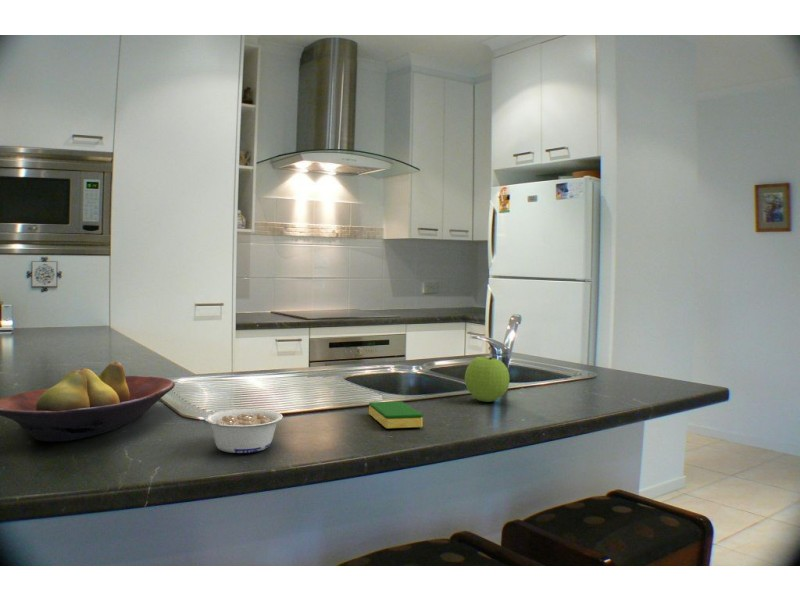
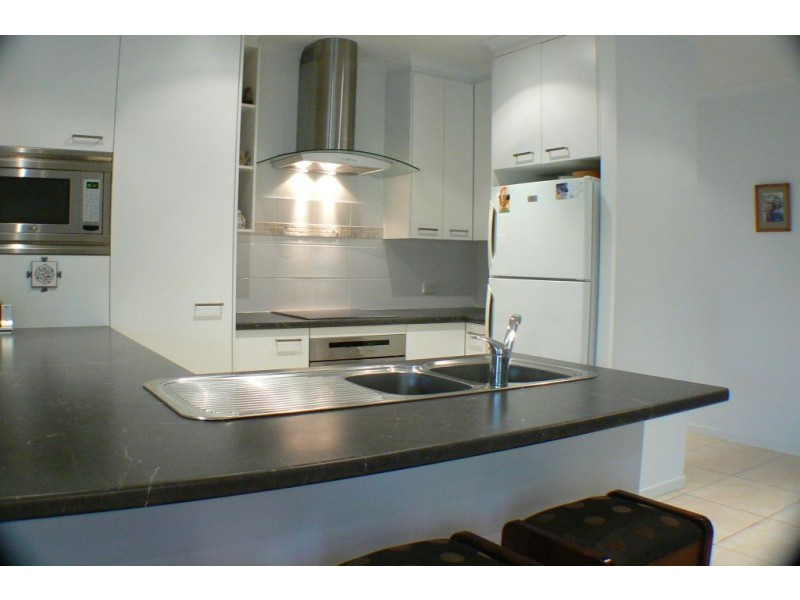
- apple [464,356,511,403]
- dish sponge [368,401,424,429]
- legume [203,408,284,454]
- fruit bowl [0,361,176,443]
